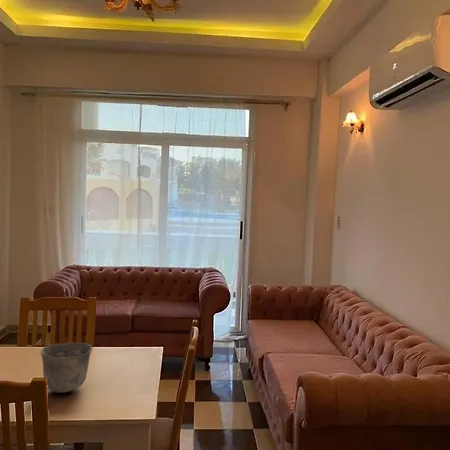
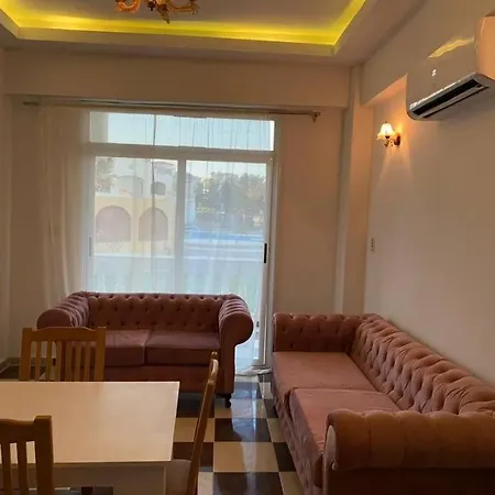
- cup [39,342,93,394]
